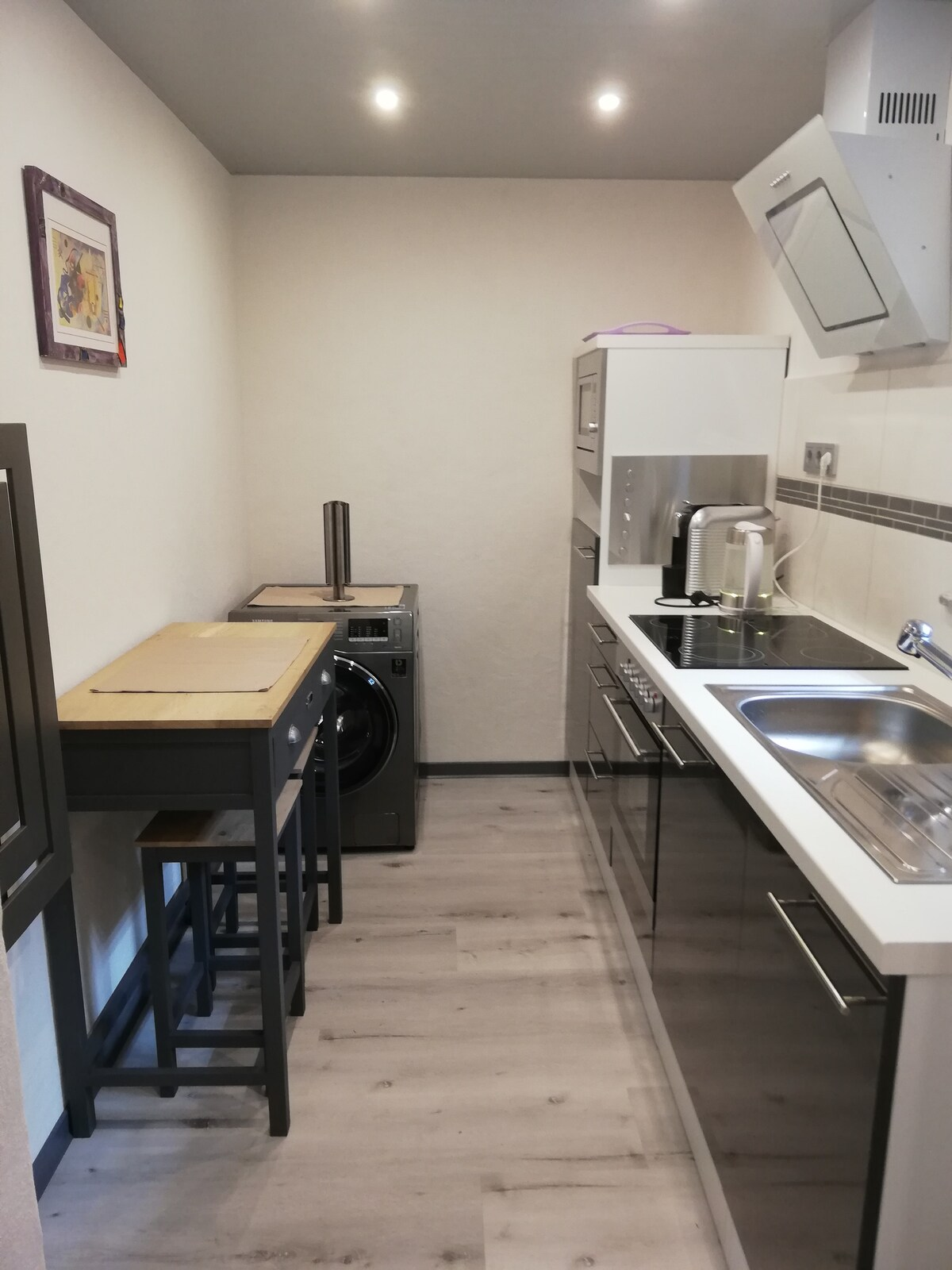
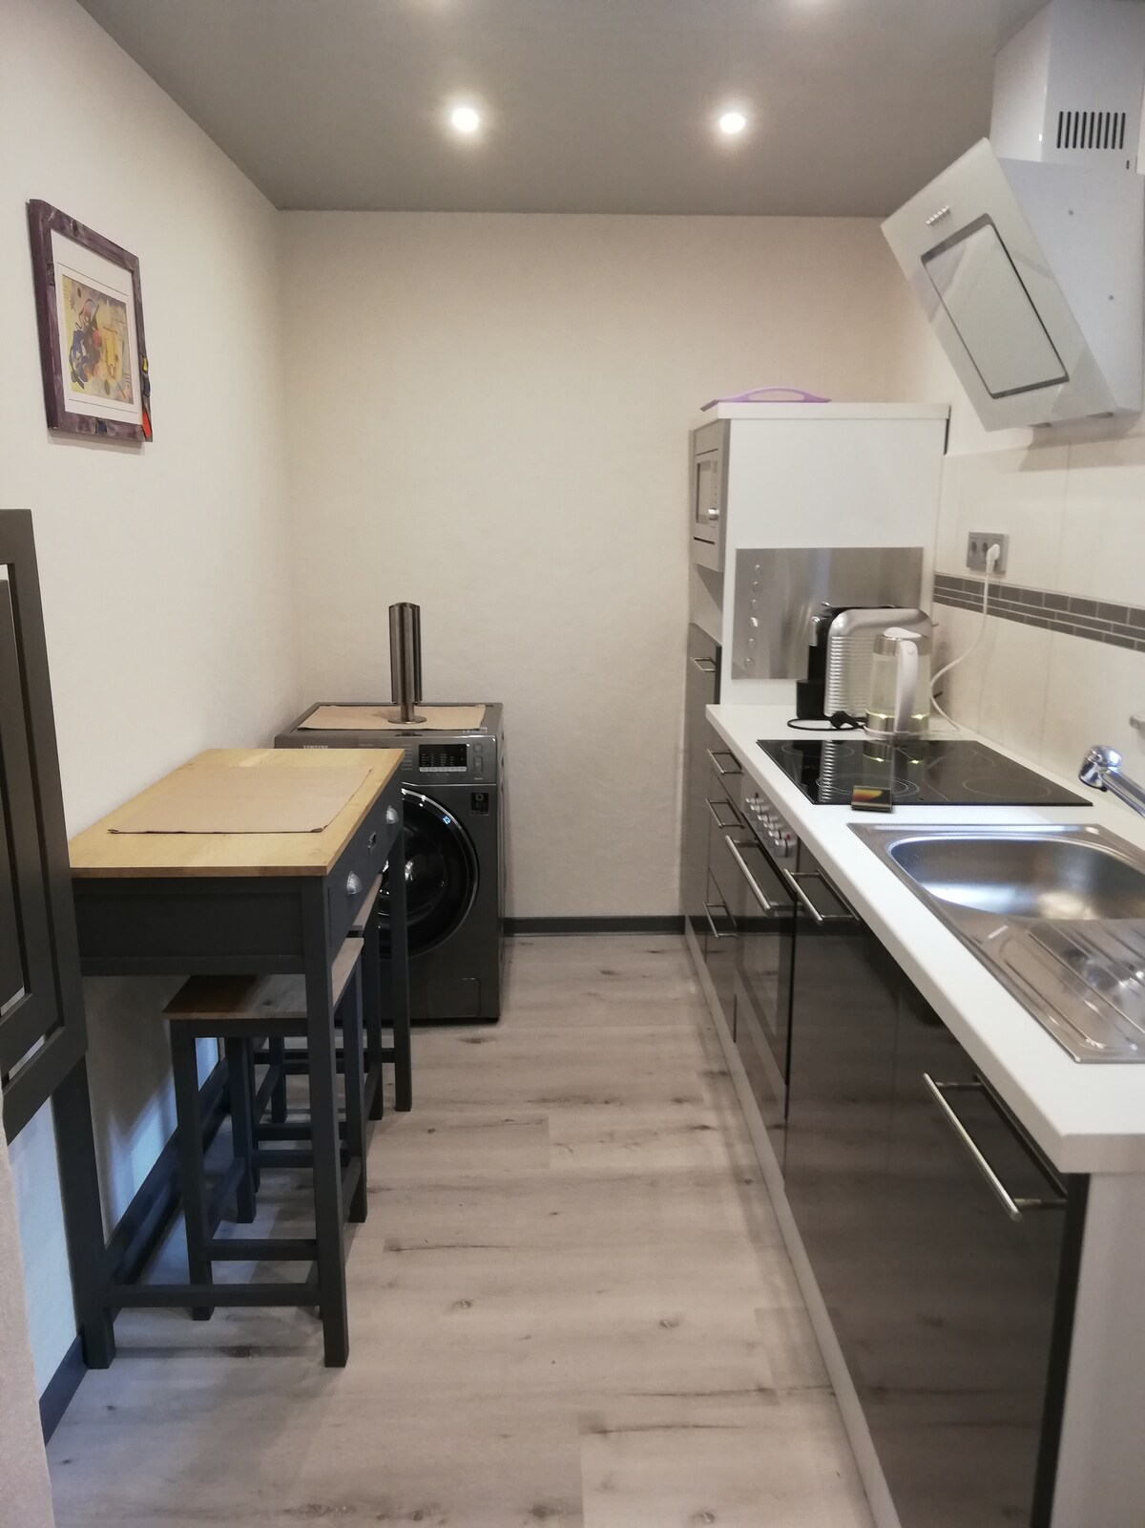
+ smartphone [850,784,894,812]
